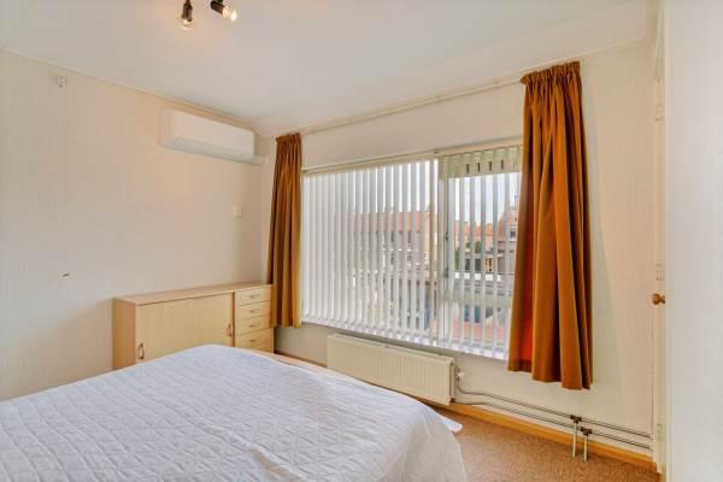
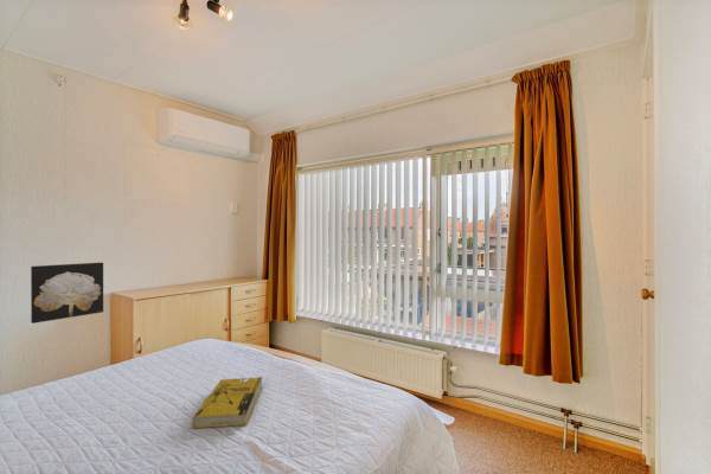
+ wall art [30,262,104,325]
+ book [191,376,264,429]
